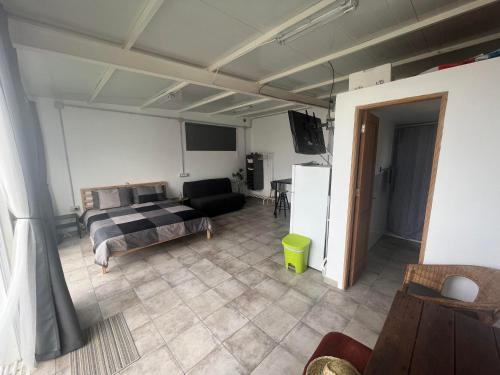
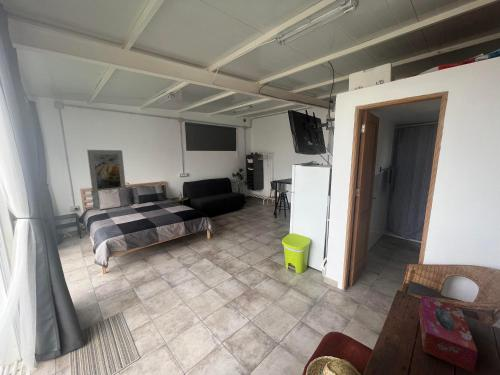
+ tissue box [418,294,479,373]
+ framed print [86,149,127,195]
